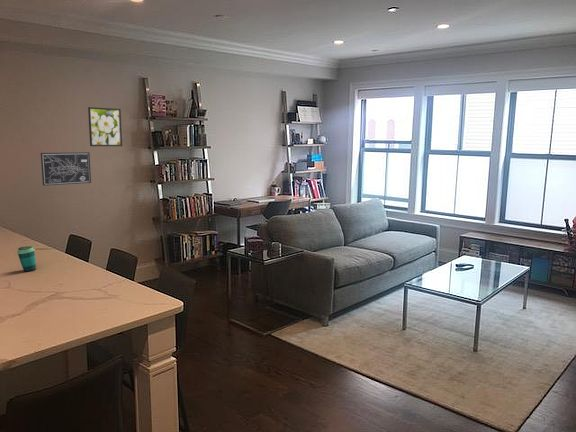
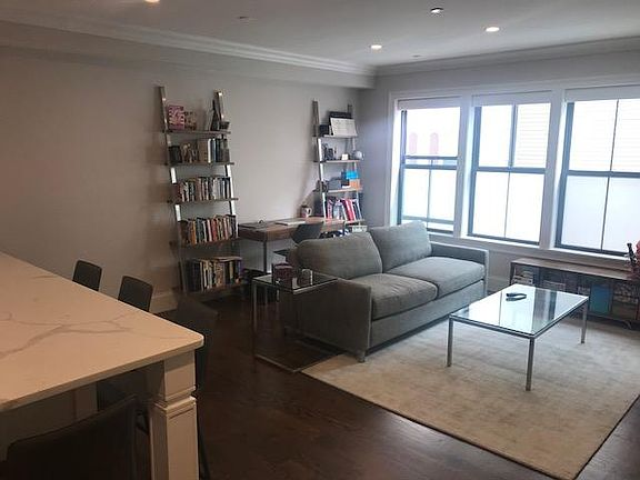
- cup [16,245,37,272]
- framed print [87,106,123,147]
- wall art [40,151,92,187]
